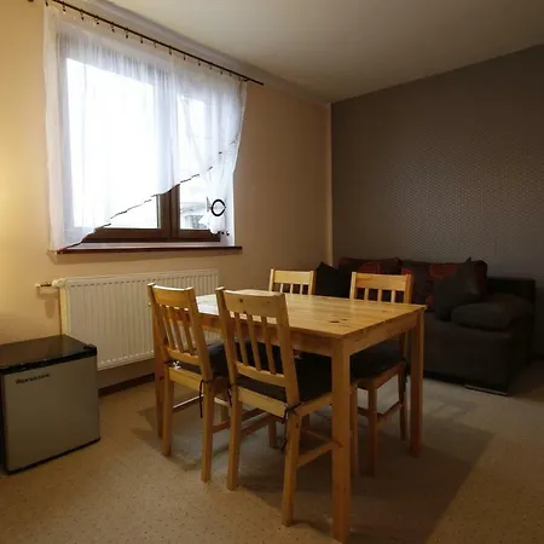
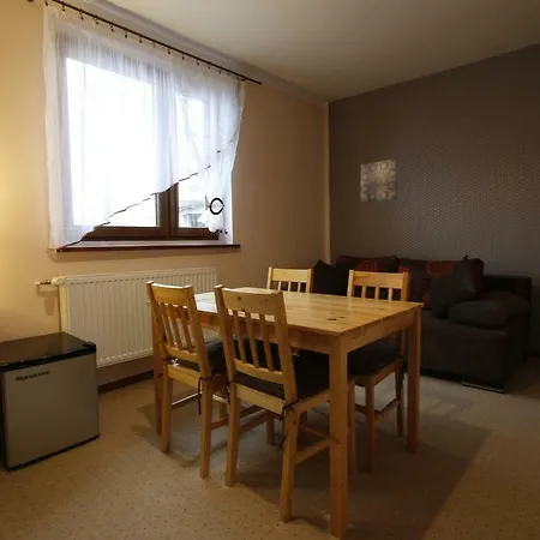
+ wall art [360,158,398,203]
